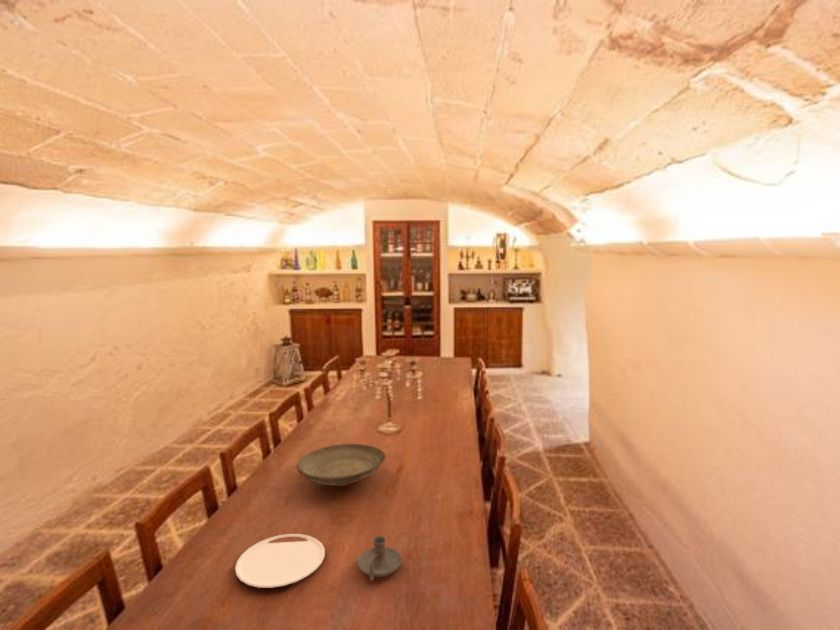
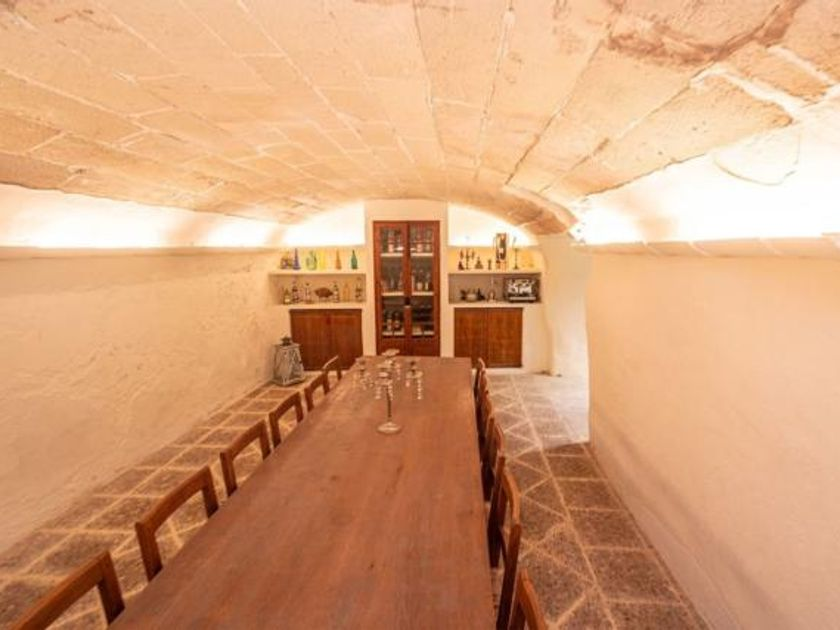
- candle holder [357,535,403,582]
- decorative bowl [296,443,387,487]
- plate [234,533,326,589]
